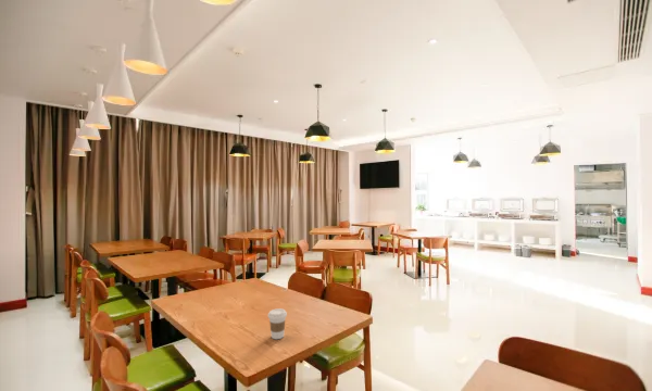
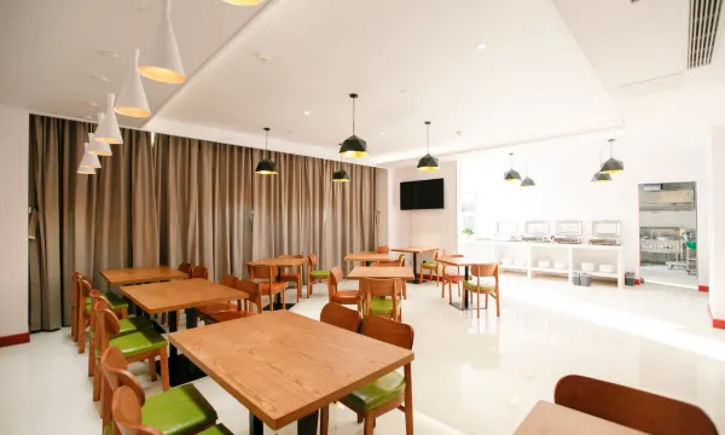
- coffee cup [267,307,288,340]
